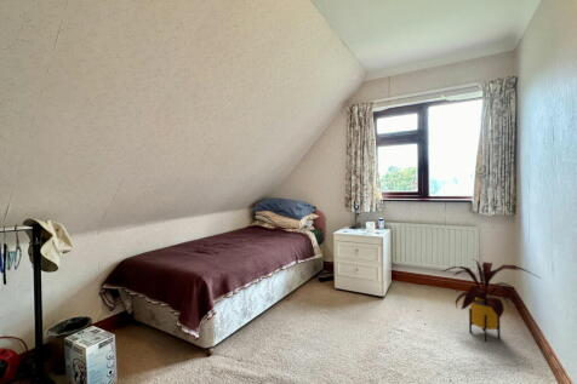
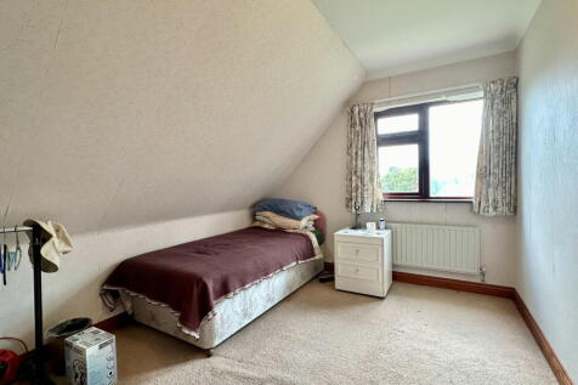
- house plant [441,258,541,343]
